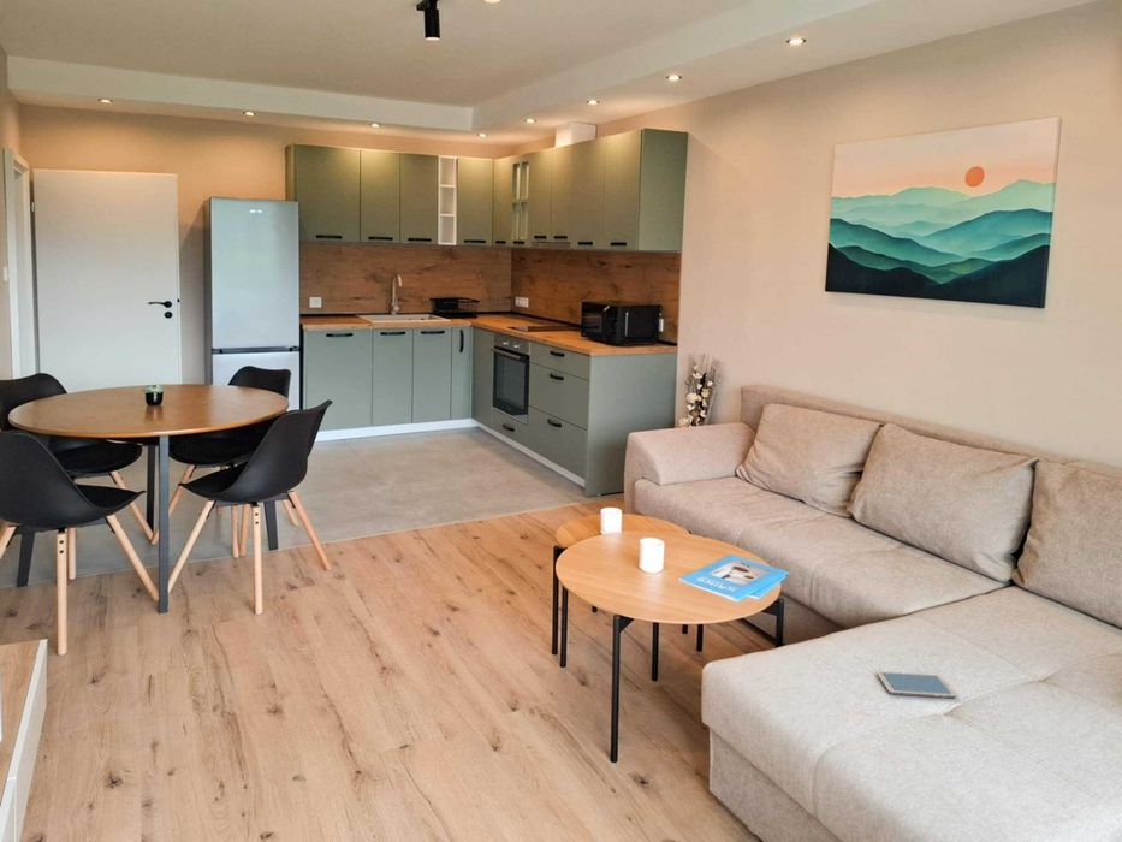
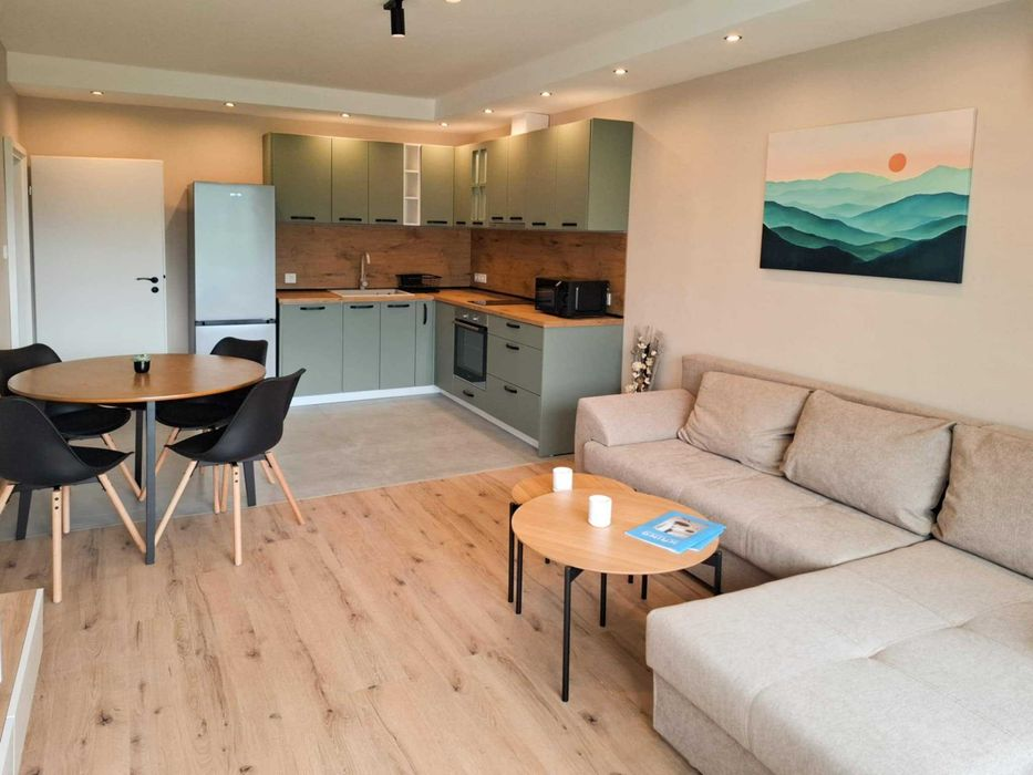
- tablet [875,670,958,699]
